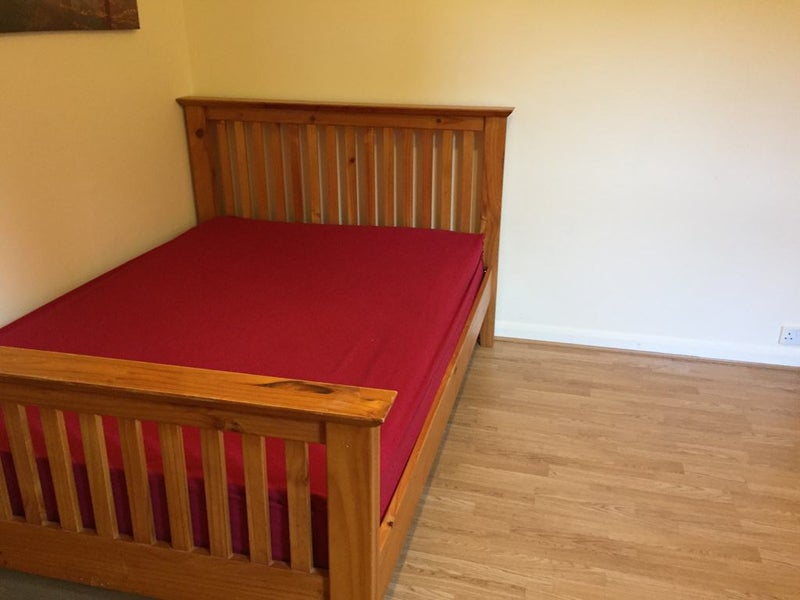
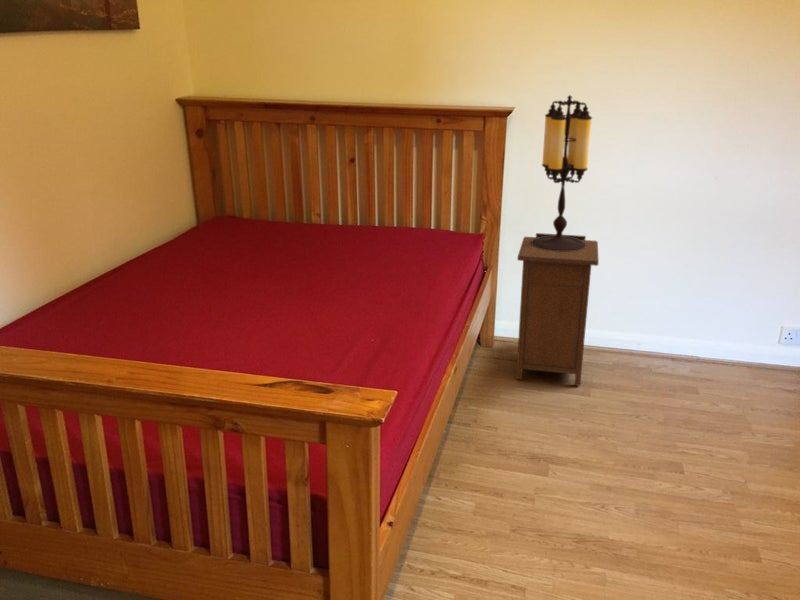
+ nightstand [515,232,600,387]
+ table lamp [532,94,593,251]
